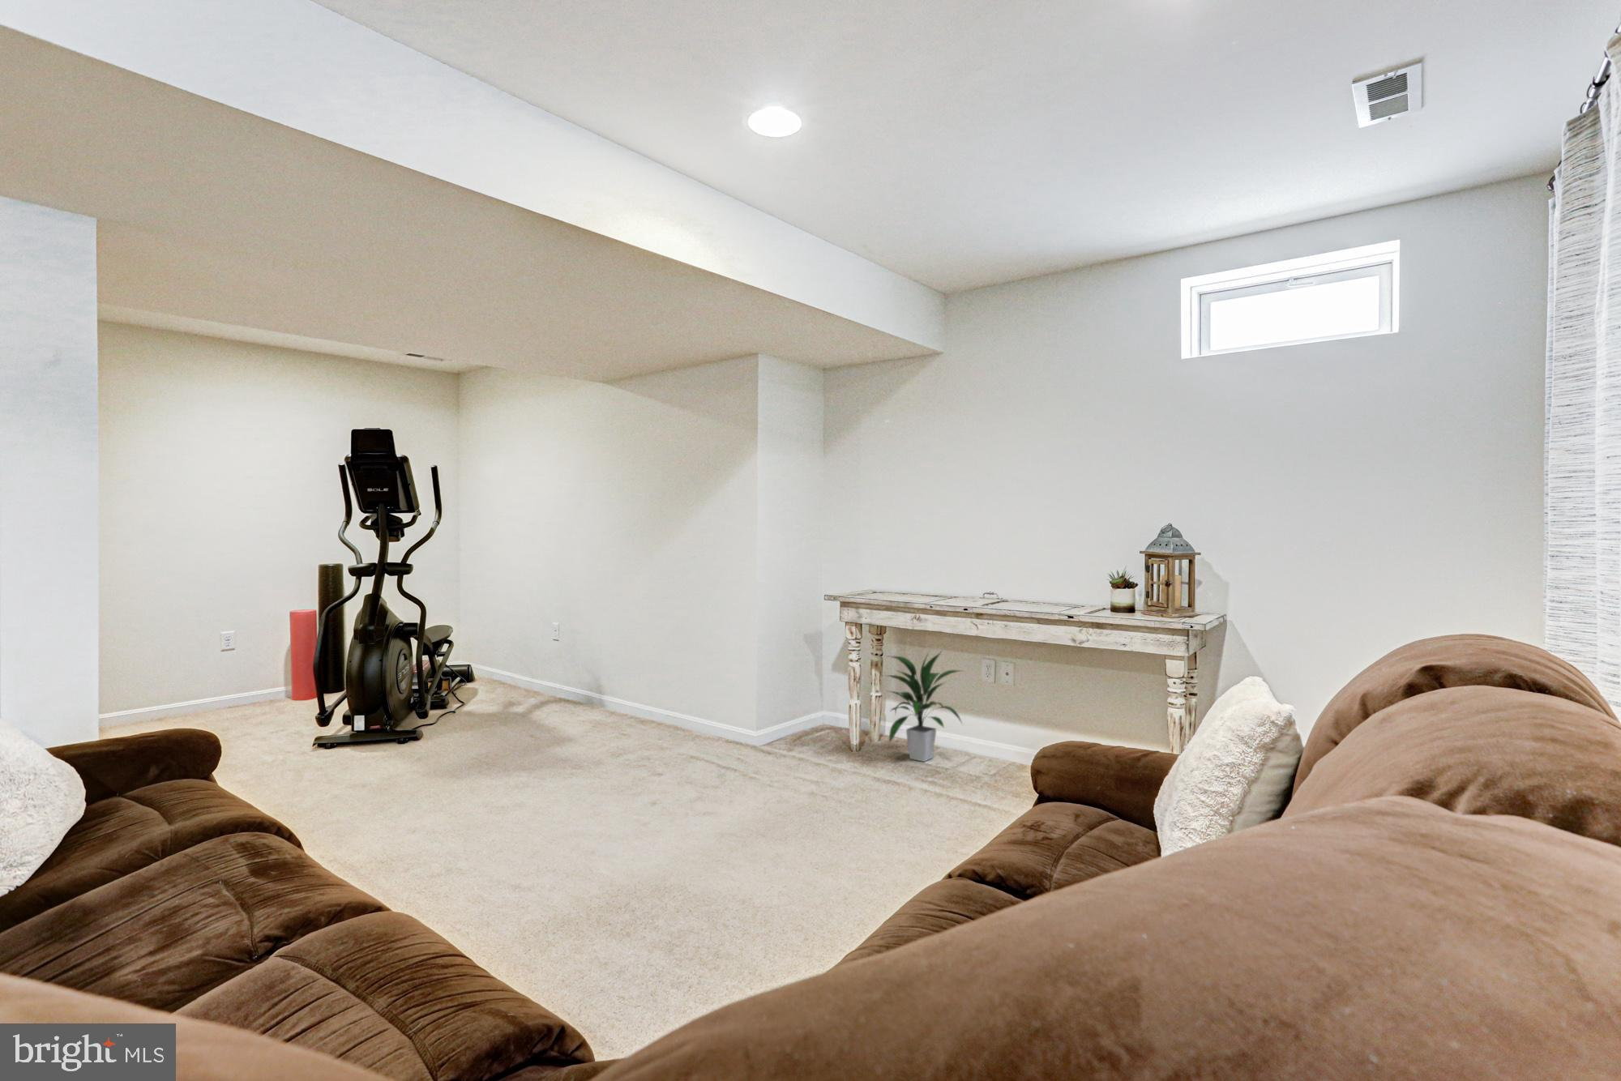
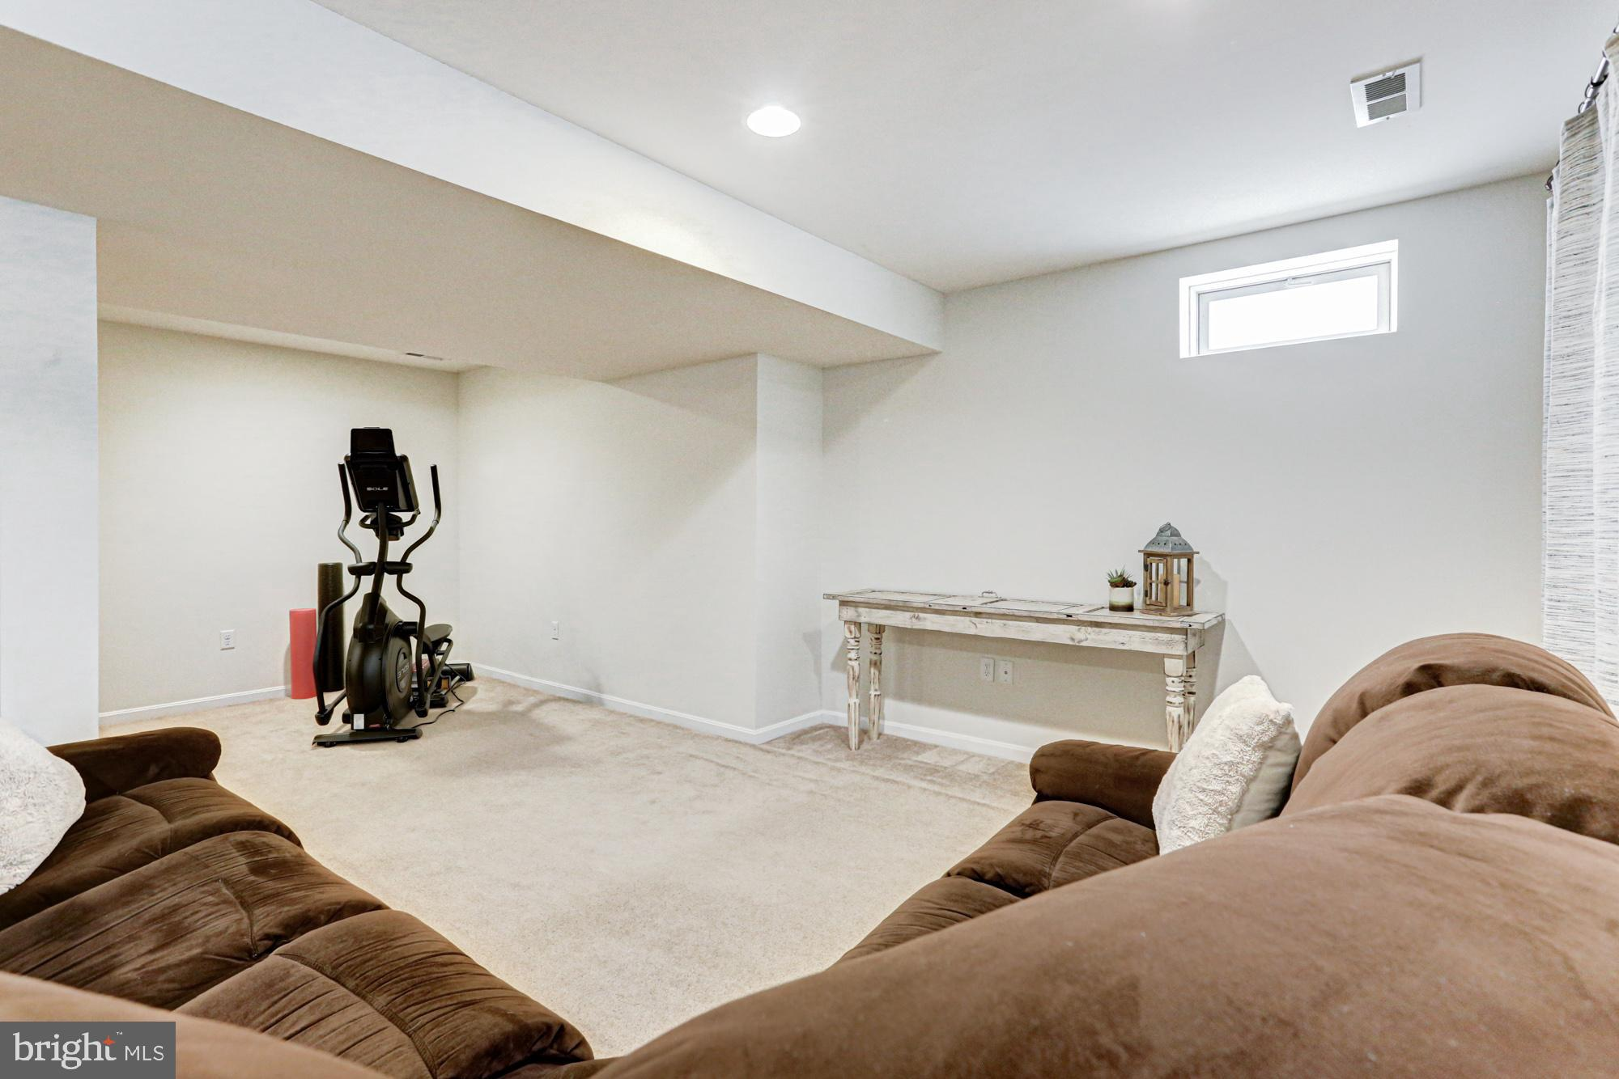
- indoor plant [883,649,965,762]
